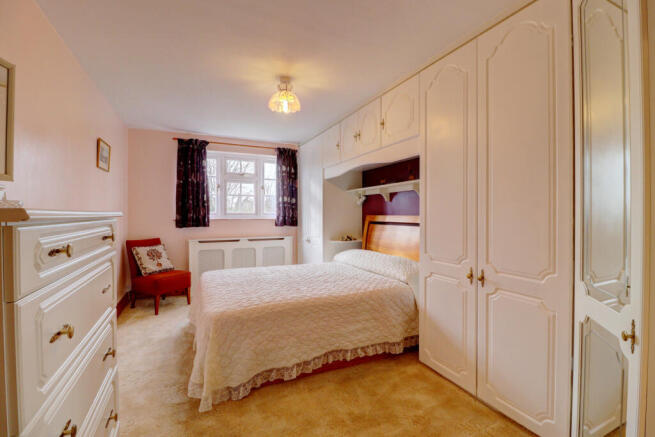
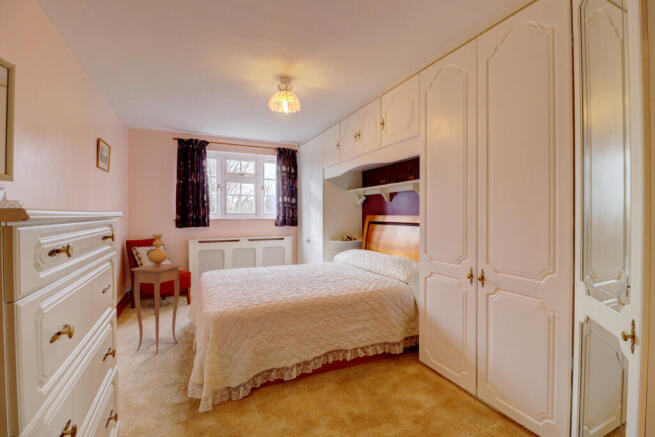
+ side table [130,263,183,355]
+ vase [146,233,168,266]
